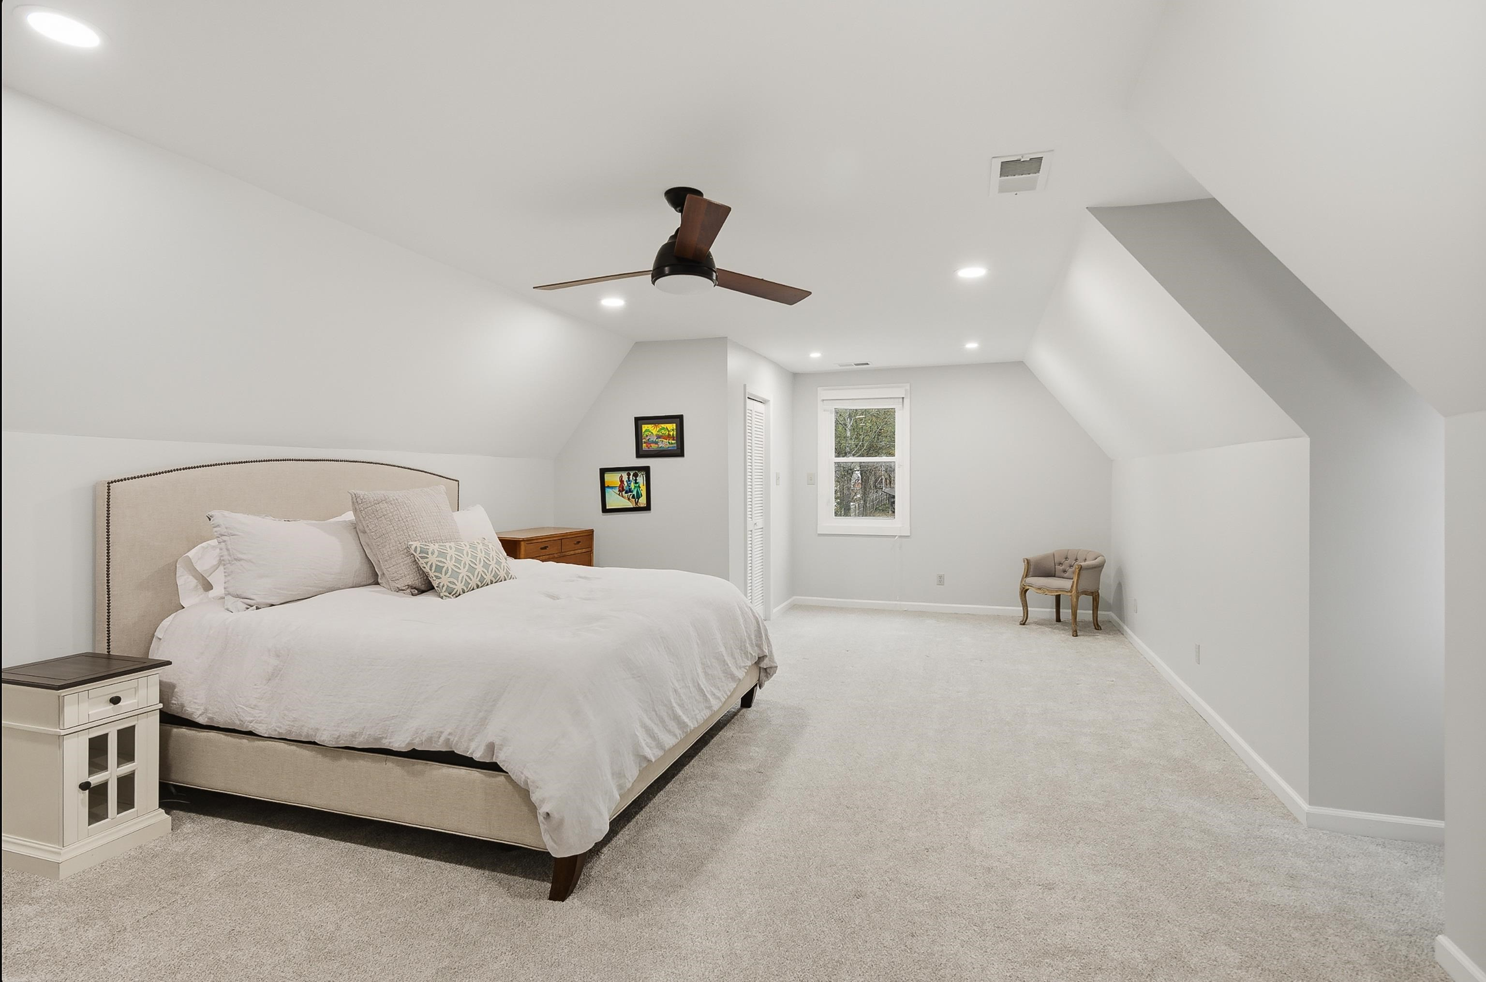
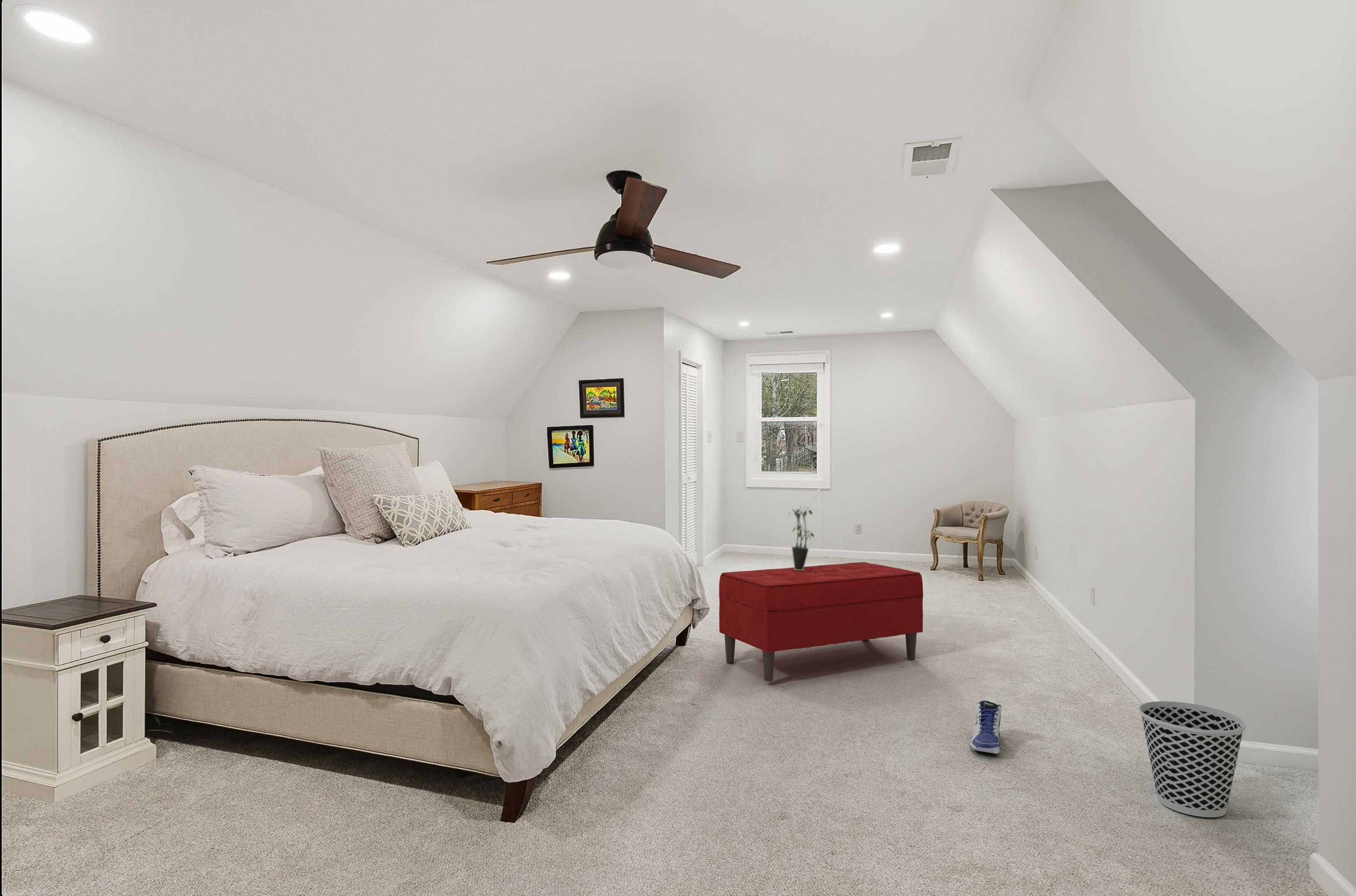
+ wastebasket [1138,701,1247,818]
+ potted plant [787,506,815,570]
+ sneaker [970,700,1002,754]
+ bench [719,562,924,682]
